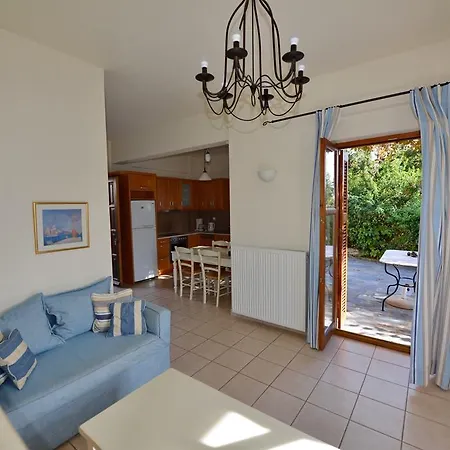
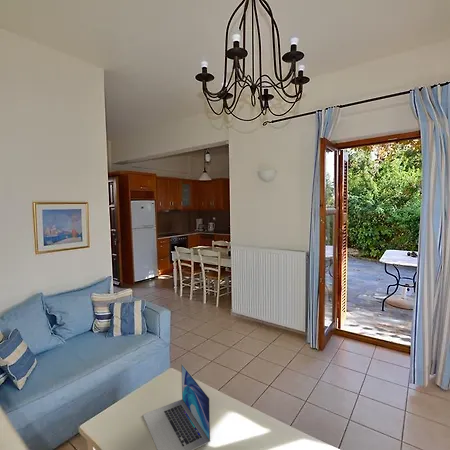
+ laptop [142,363,211,450]
